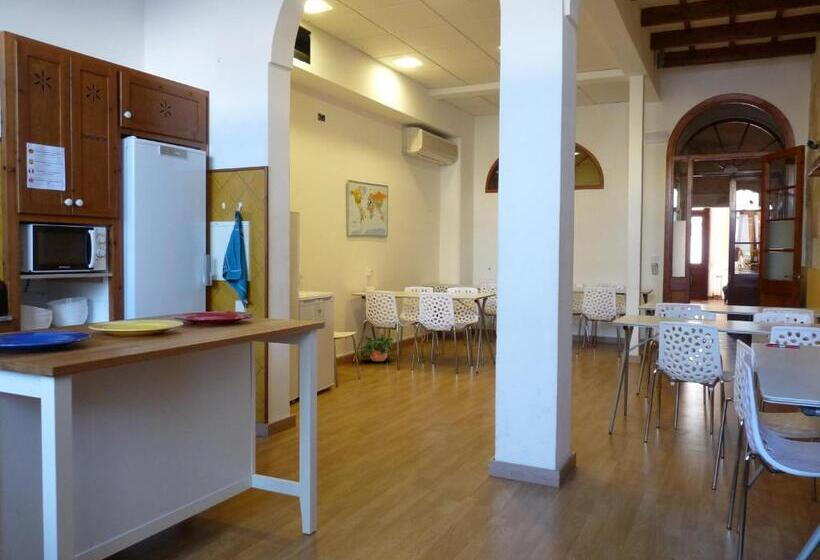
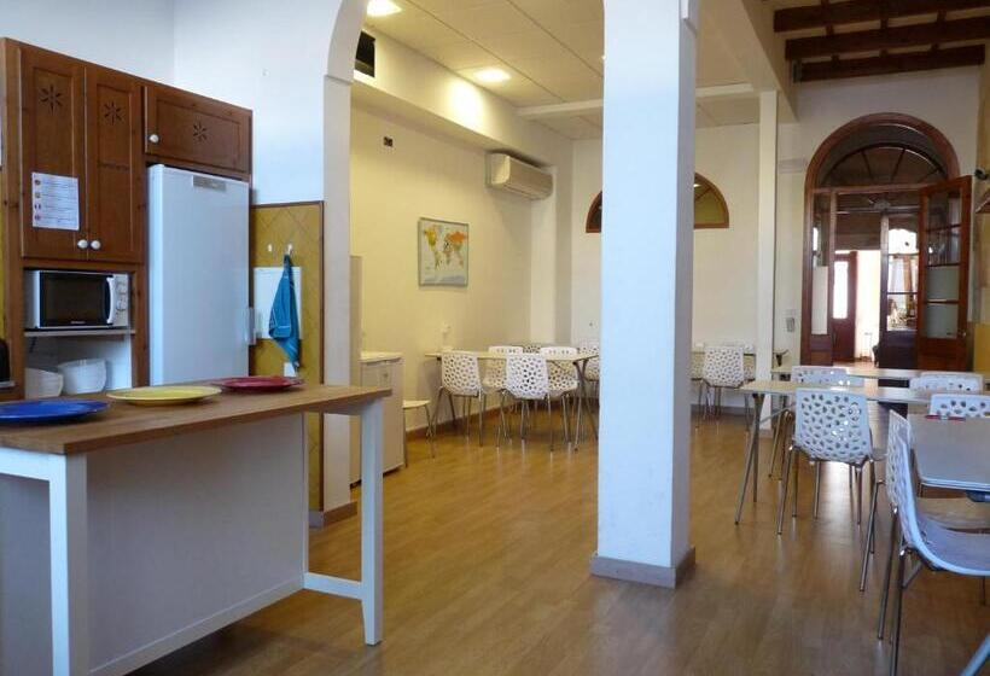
- potted plant [358,332,394,362]
